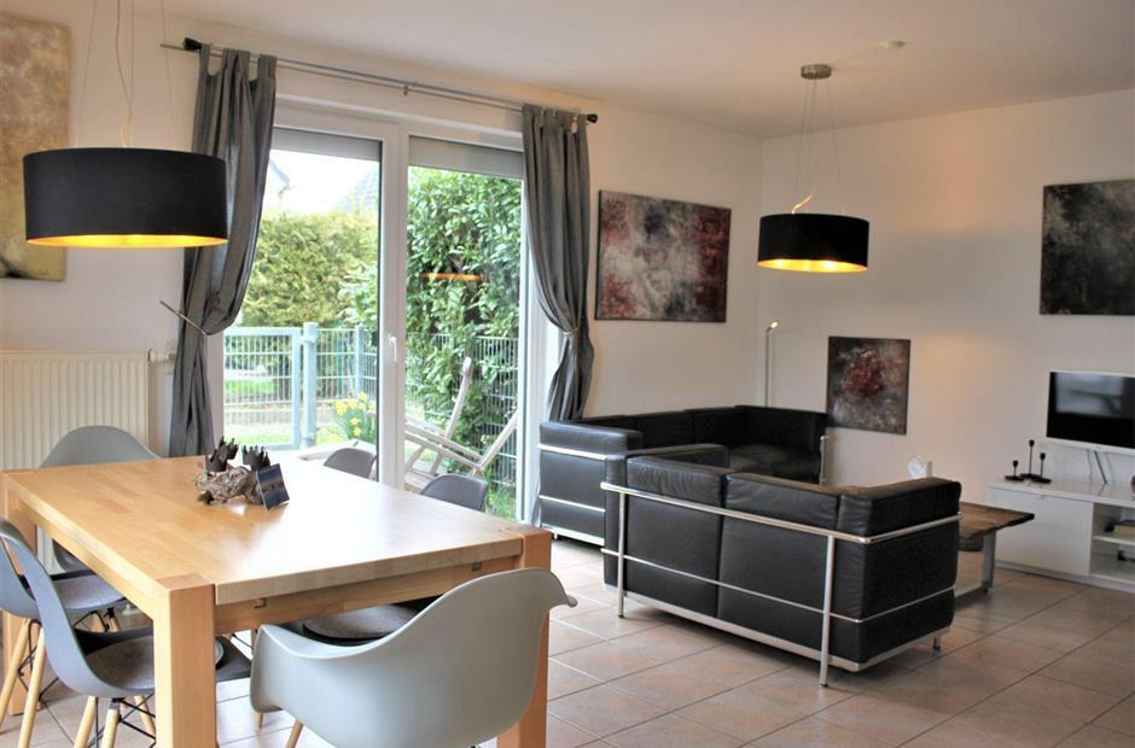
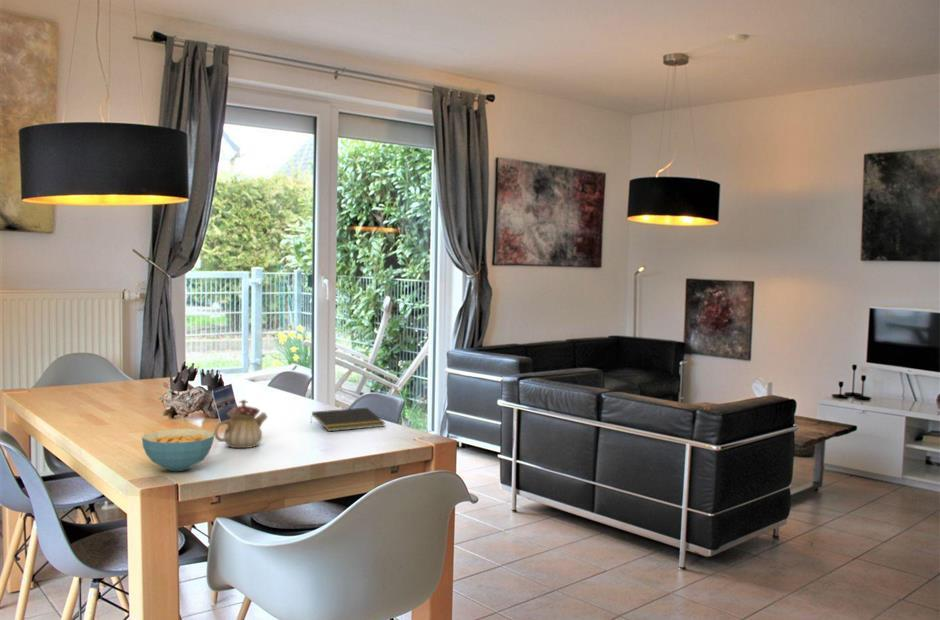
+ notepad [309,407,386,432]
+ teapot [213,399,268,449]
+ cereal bowl [141,428,215,472]
